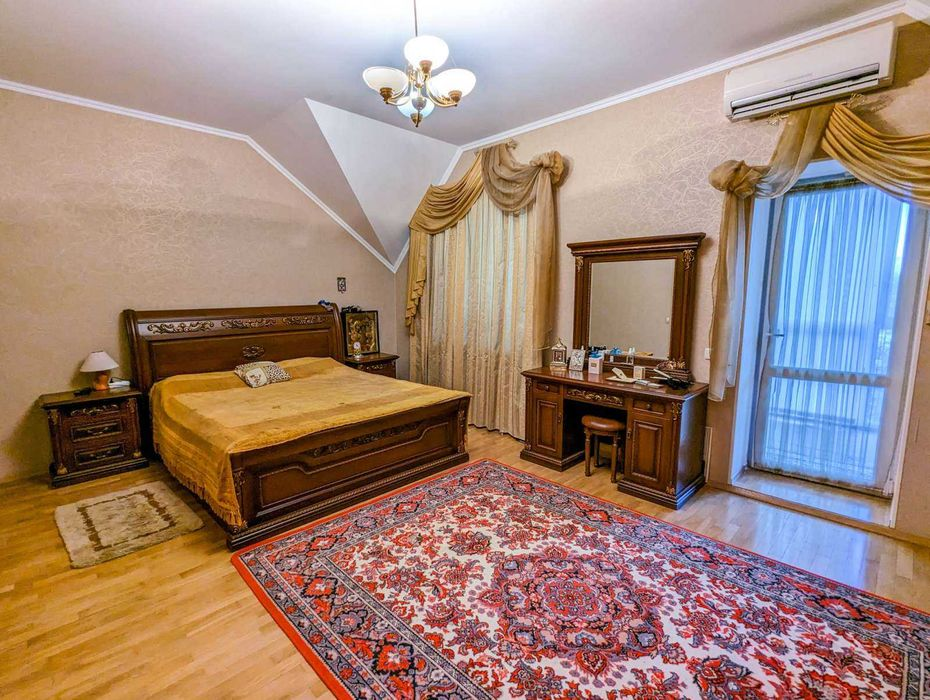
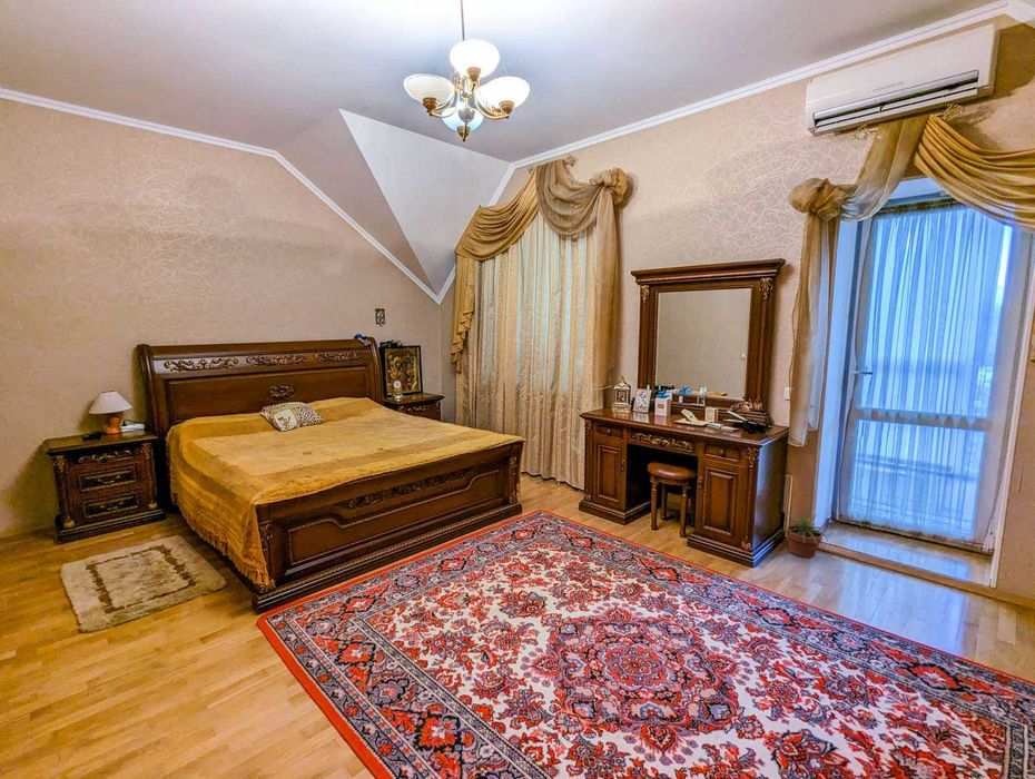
+ potted plant [777,511,832,559]
